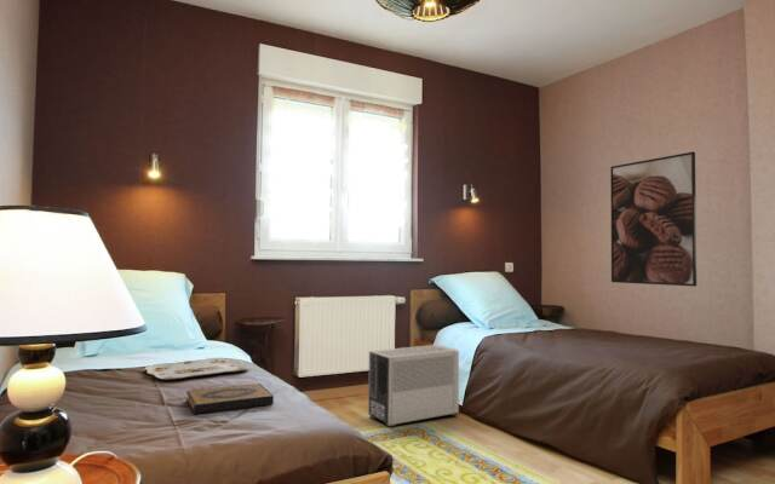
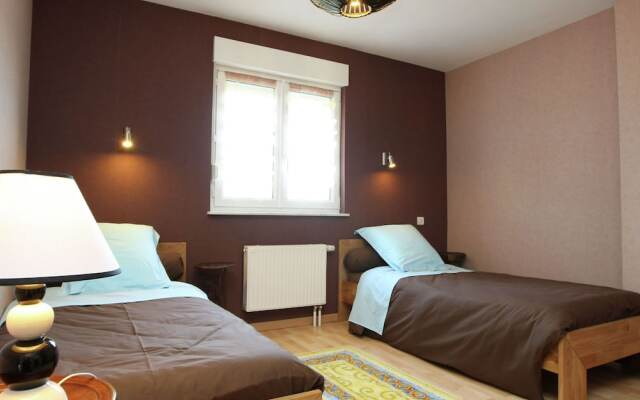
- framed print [609,150,698,288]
- serving tray [144,357,251,381]
- air purifier [367,344,460,428]
- hardback book [185,382,275,415]
